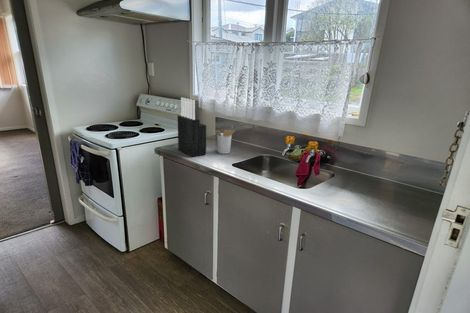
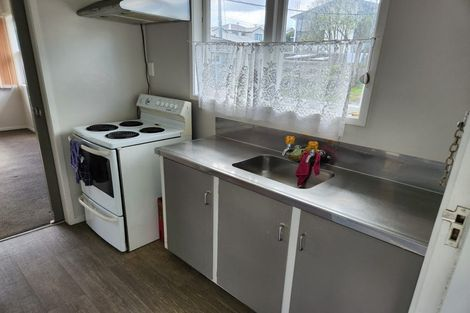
- utensil holder [214,125,236,155]
- knife block [176,97,207,158]
